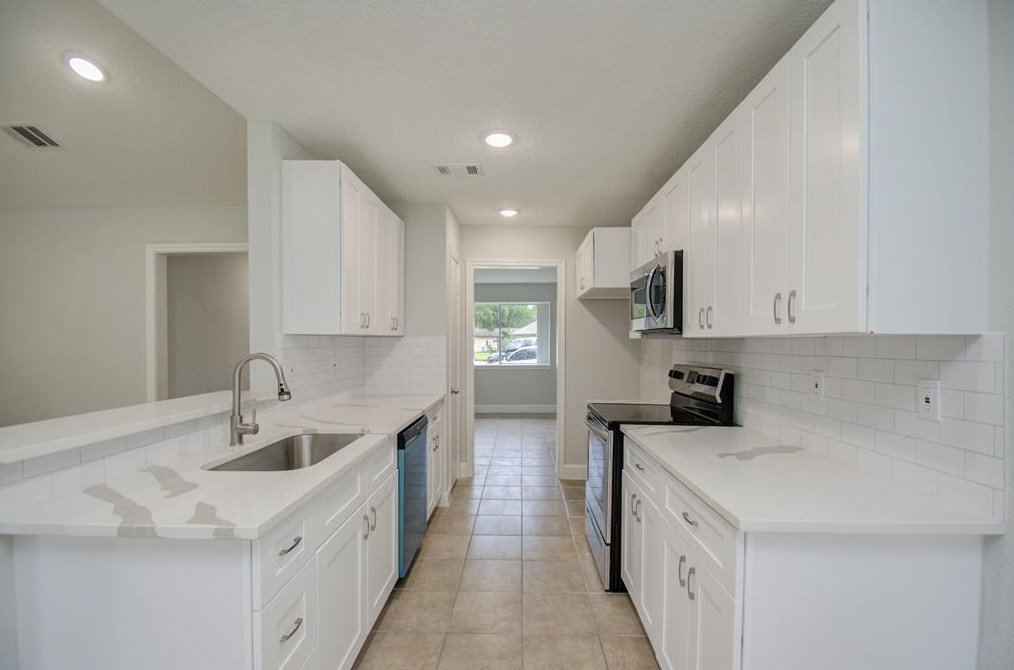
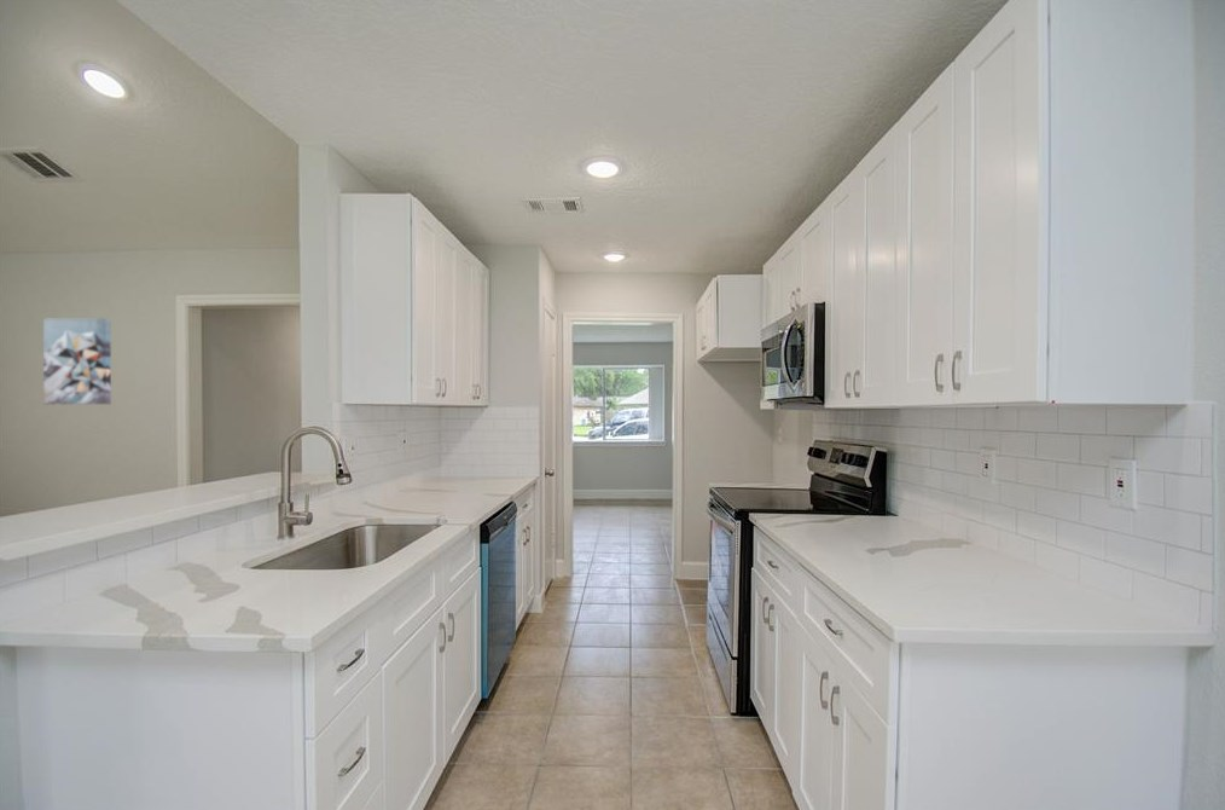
+ wall art [42,317,112,405]
